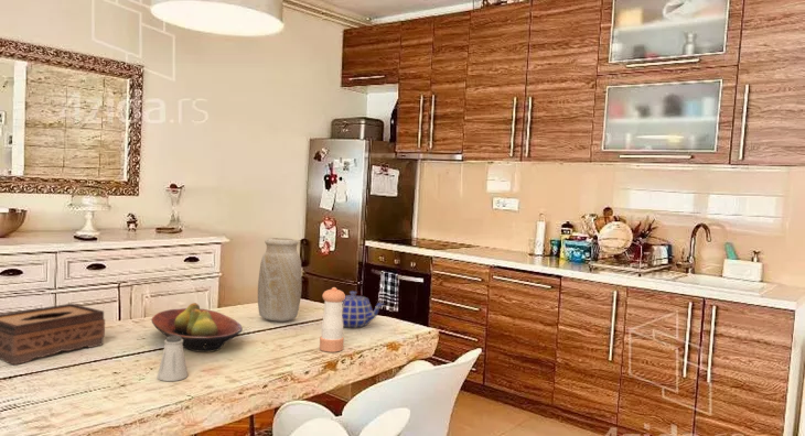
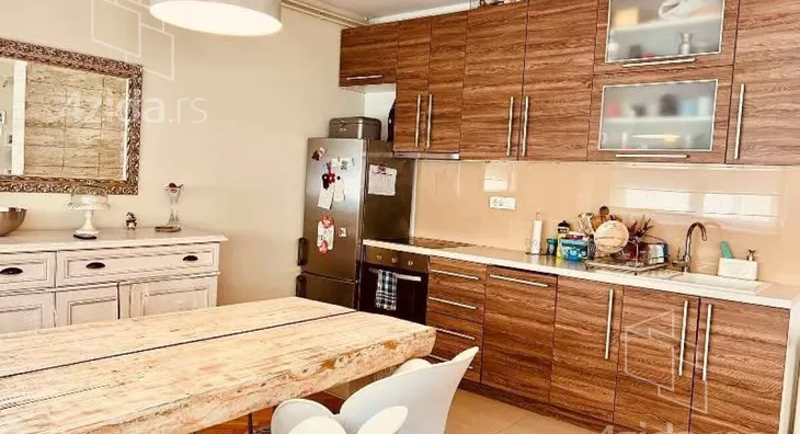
- fruit bowl [150,302,244,353]
- pepper shaker [319,286,346,353]
- vase [257,237,302,323]
- teapot [342,290,386,328]
- tissue box [0,303,106,366]
- saltshaker [157,336,189,382]
